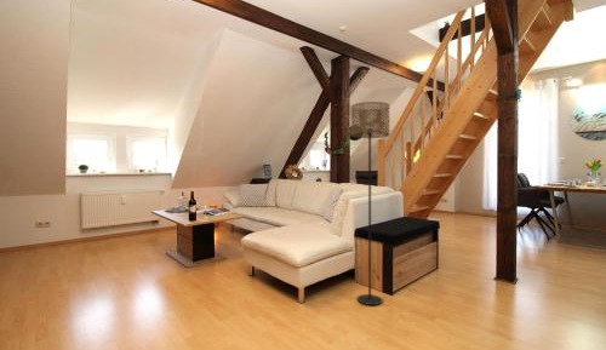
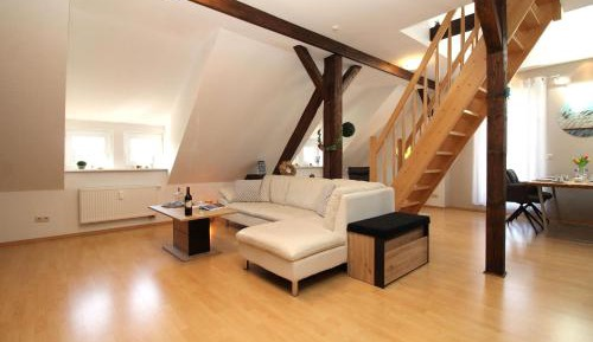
- floor lamp [349,101,390,306]
